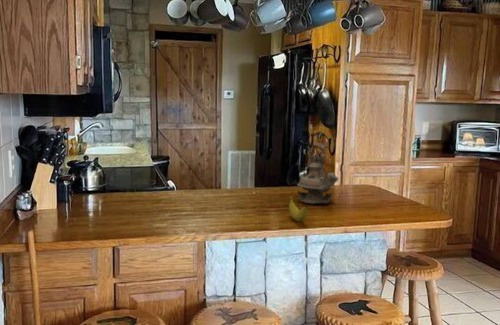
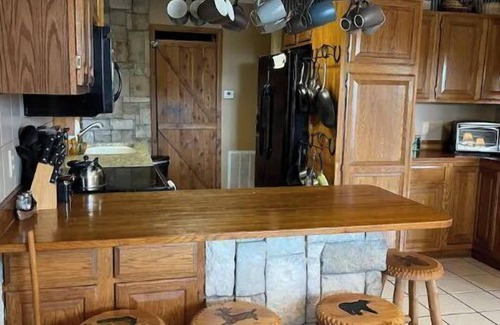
- teapot [296,142,339,205]
- banana [288,196,309,223]
